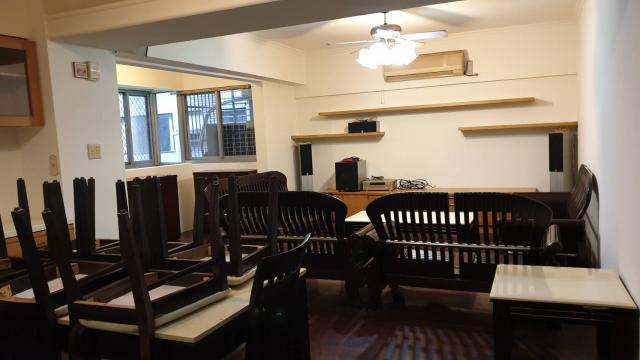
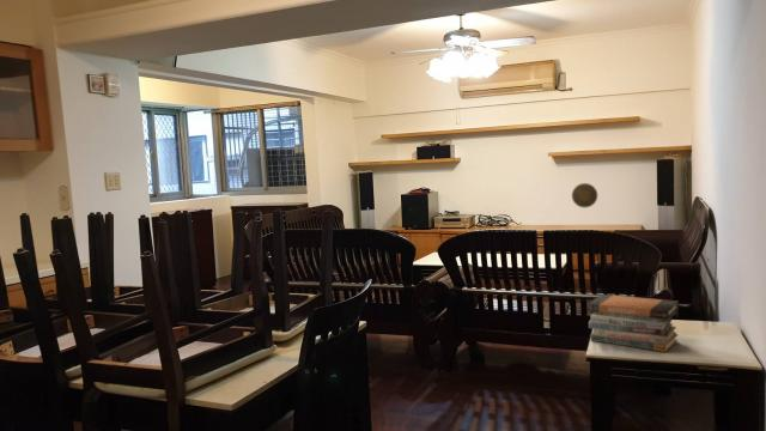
+ book stack [586,293,680,353]
+ decorative plate [571,182,598,208]
